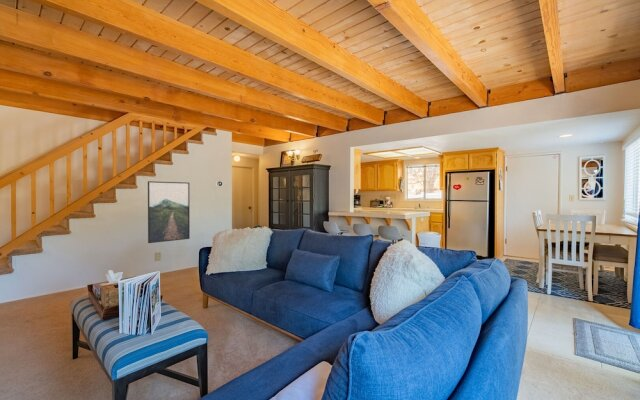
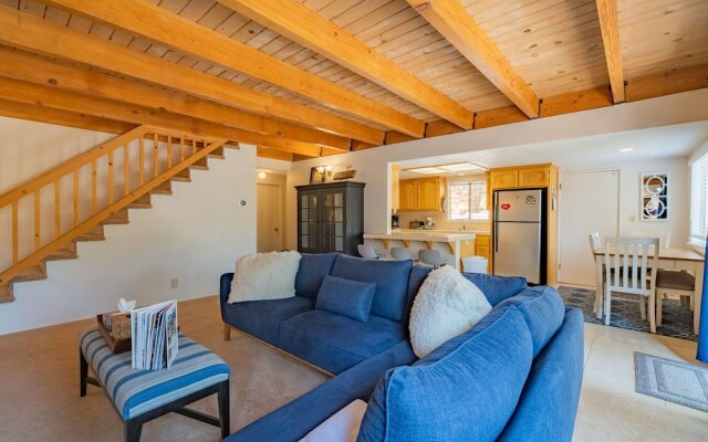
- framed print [147,180,191,244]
